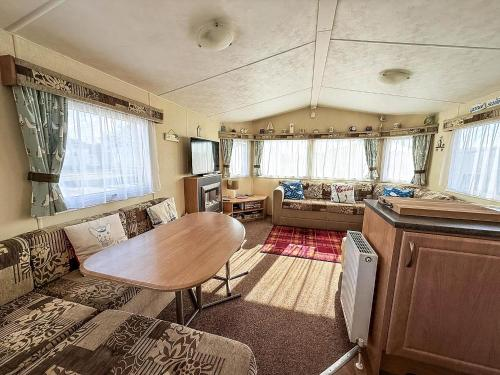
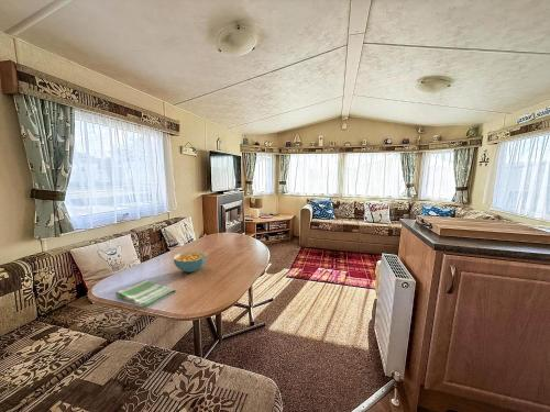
+ cereal bowl [173,249,208,274]
+ dish towel [114,278,177,309]
